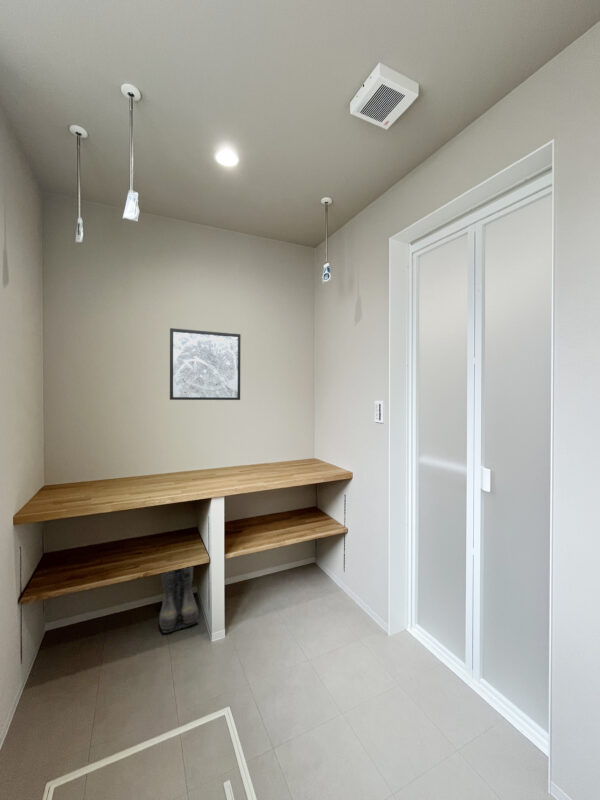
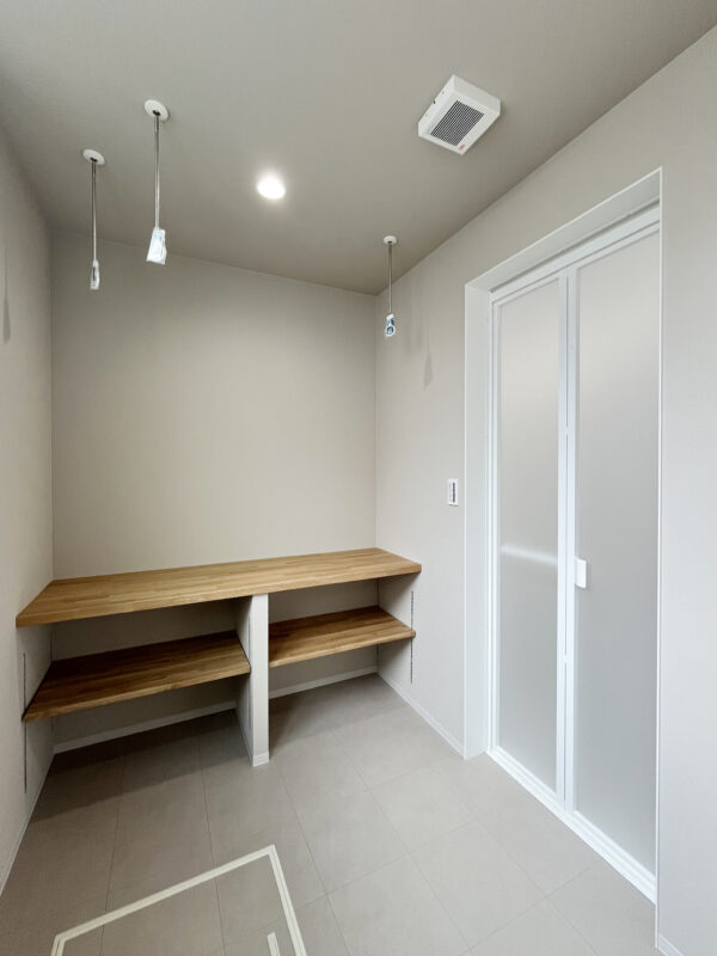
- boots [158,566,201,634]
- wall art [169,327,242,401]
